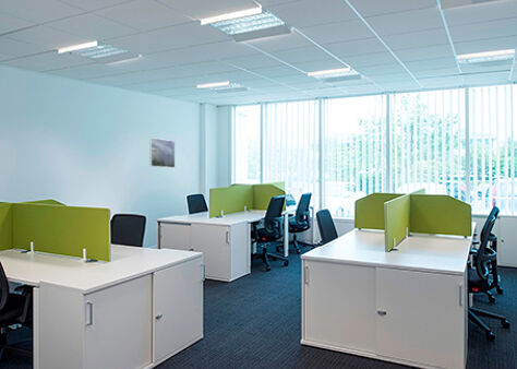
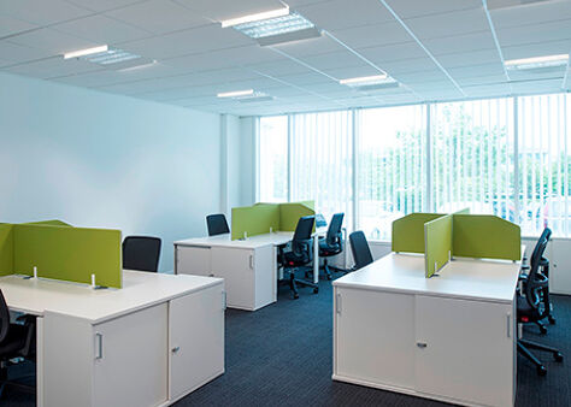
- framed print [148,136,176,169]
